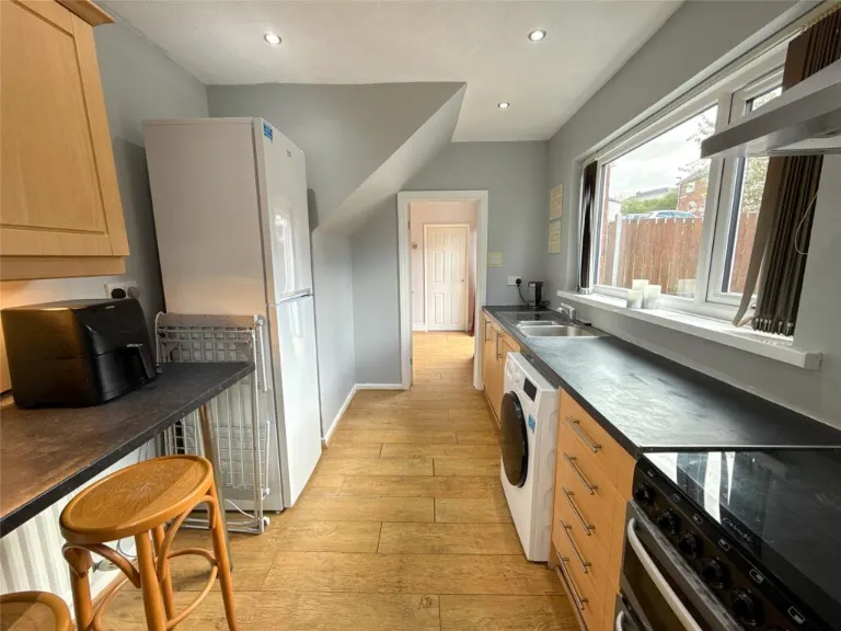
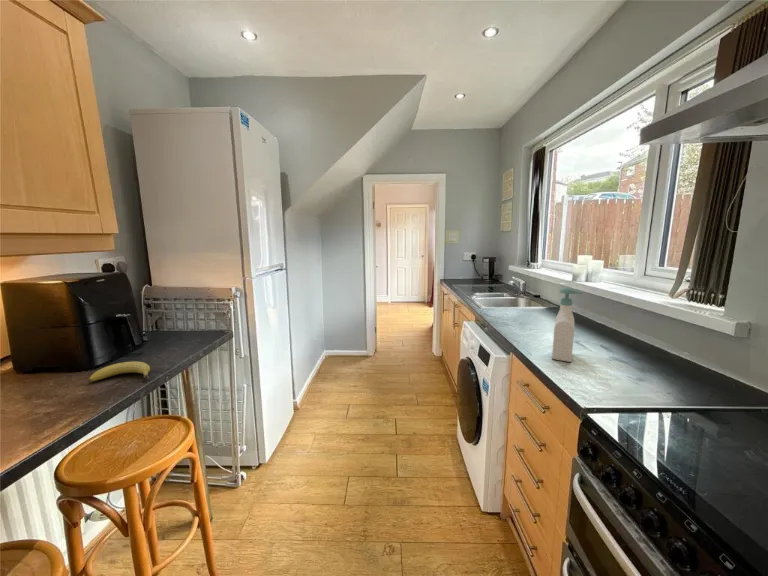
+ fruit [87,361,151,383]
+ soap bottle [551,287,584,363]
